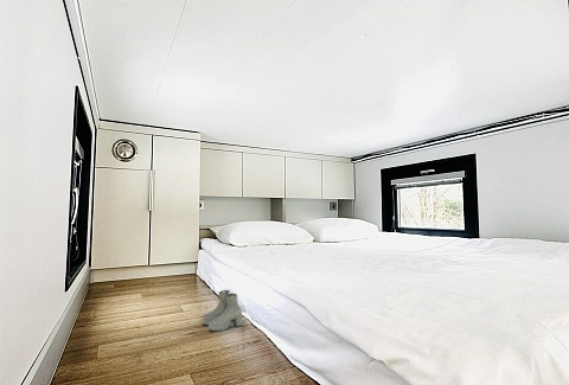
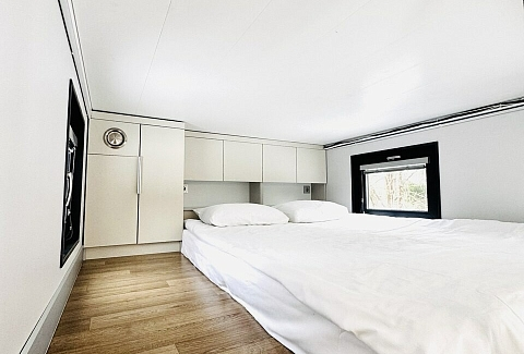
- boots [202,289,243,333]
